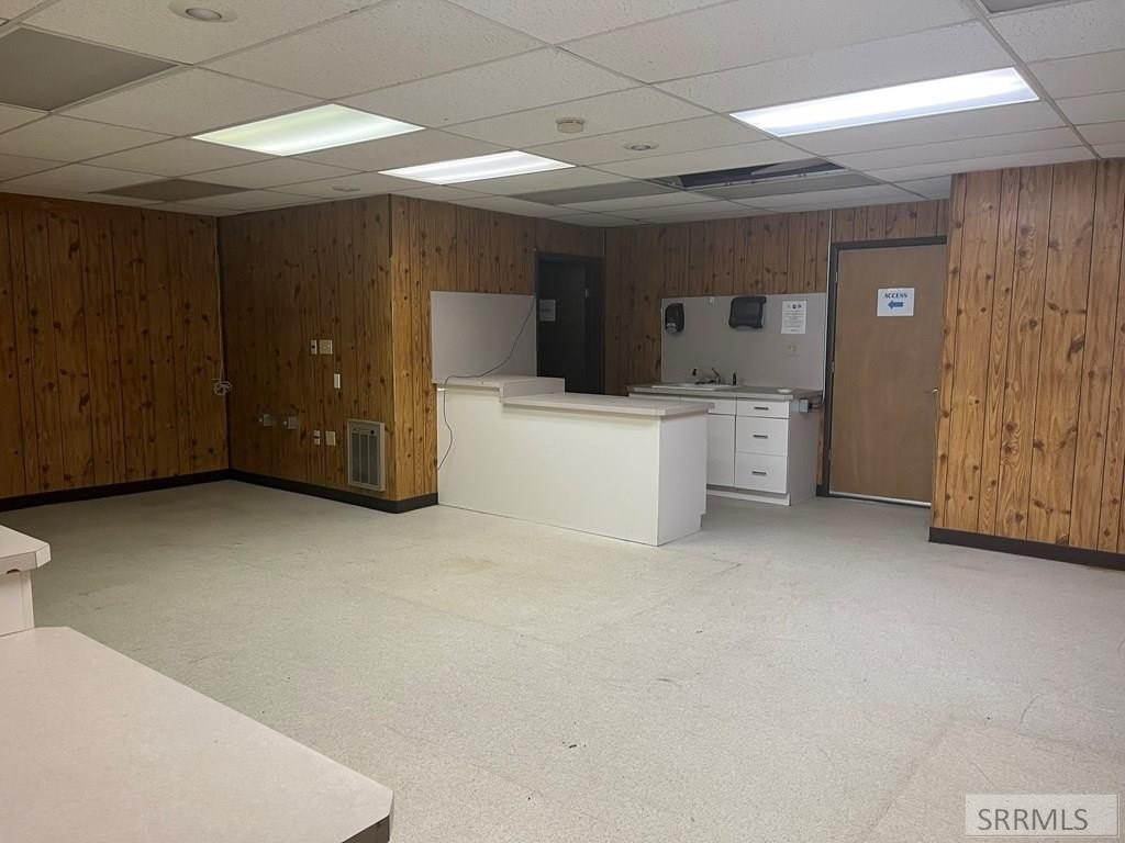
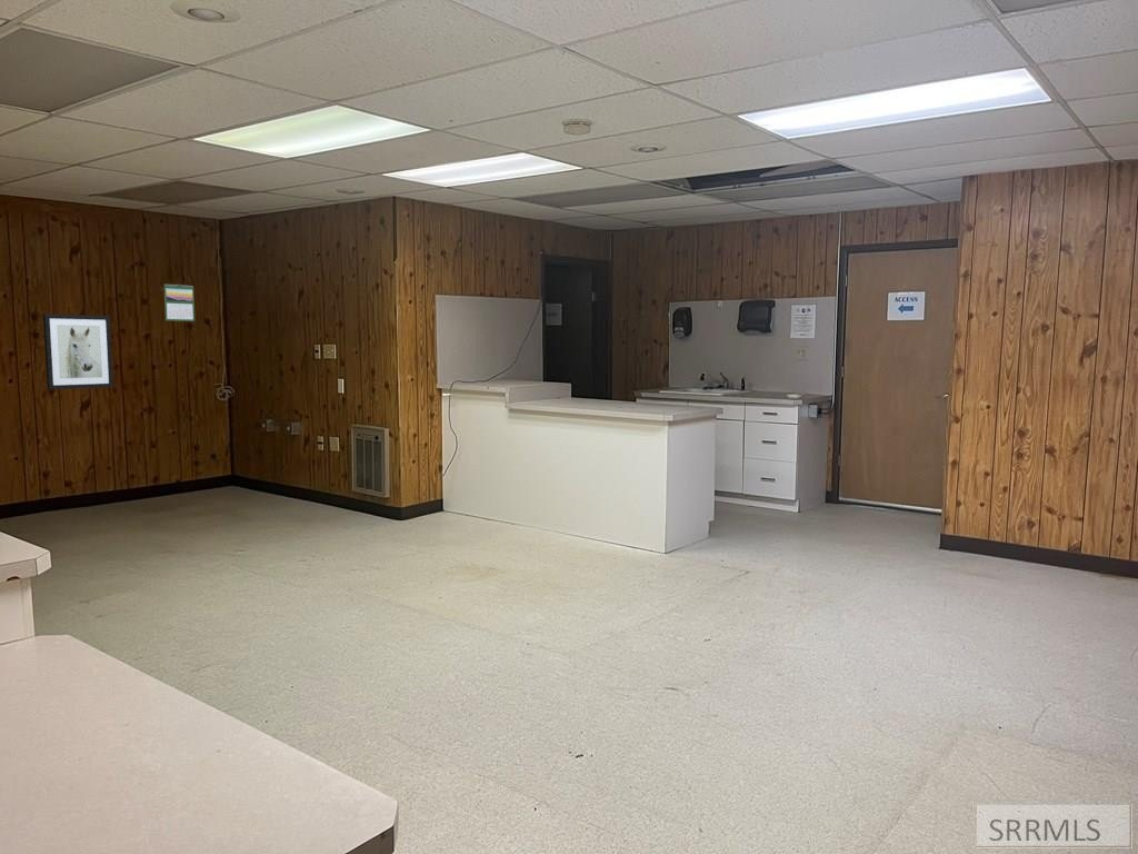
+ wall art [42,312,114,390]
+ calendar [163,284,196,322]
